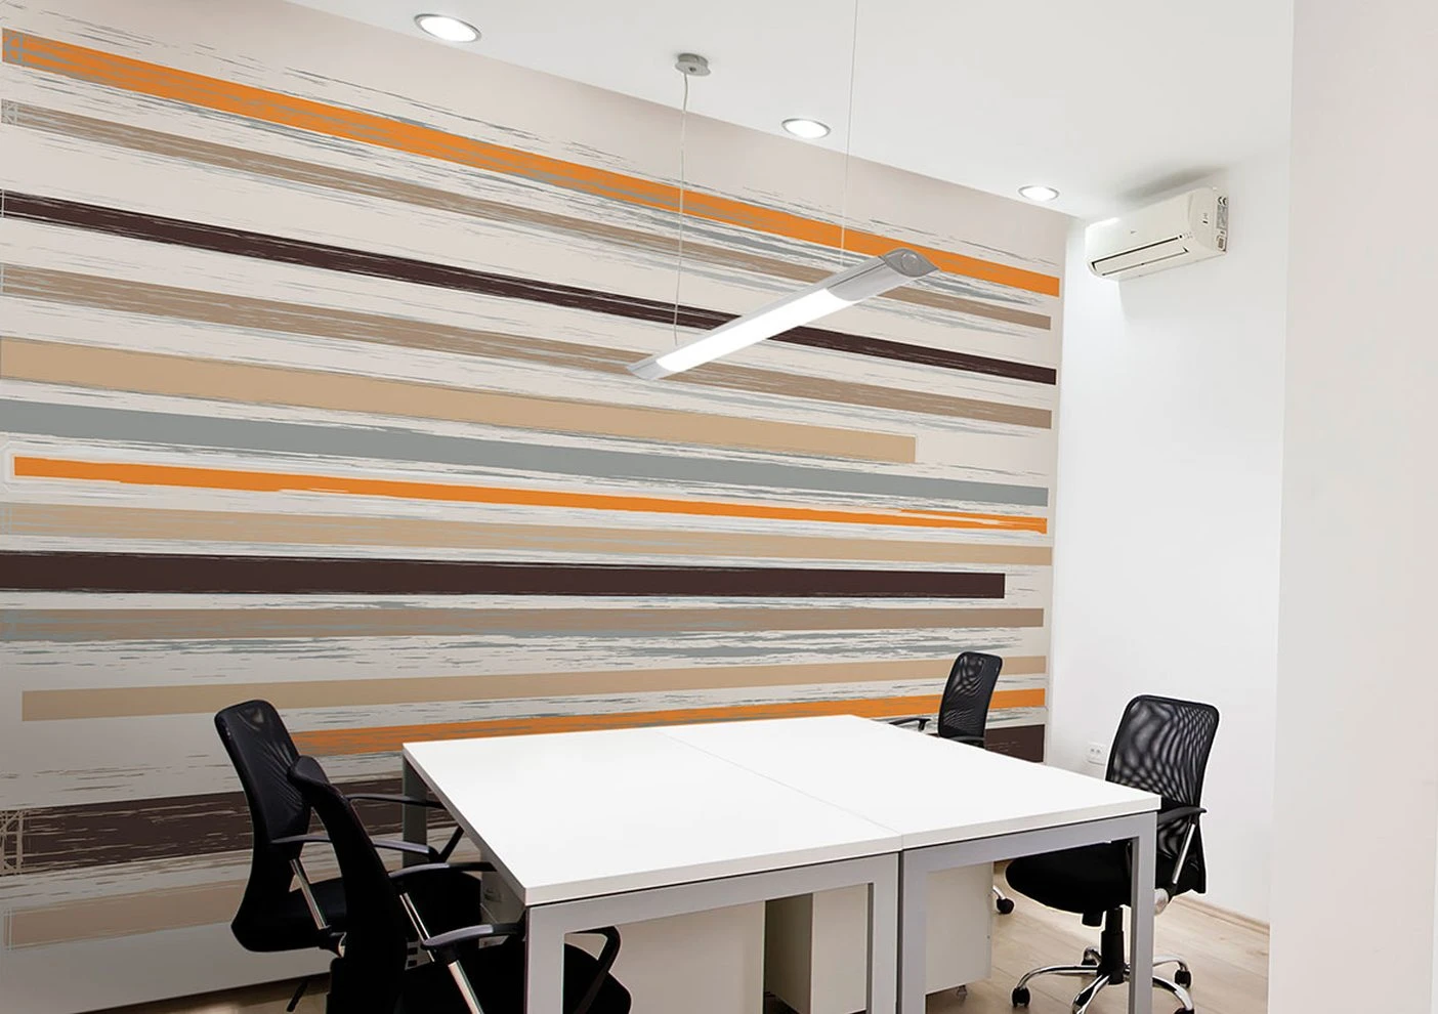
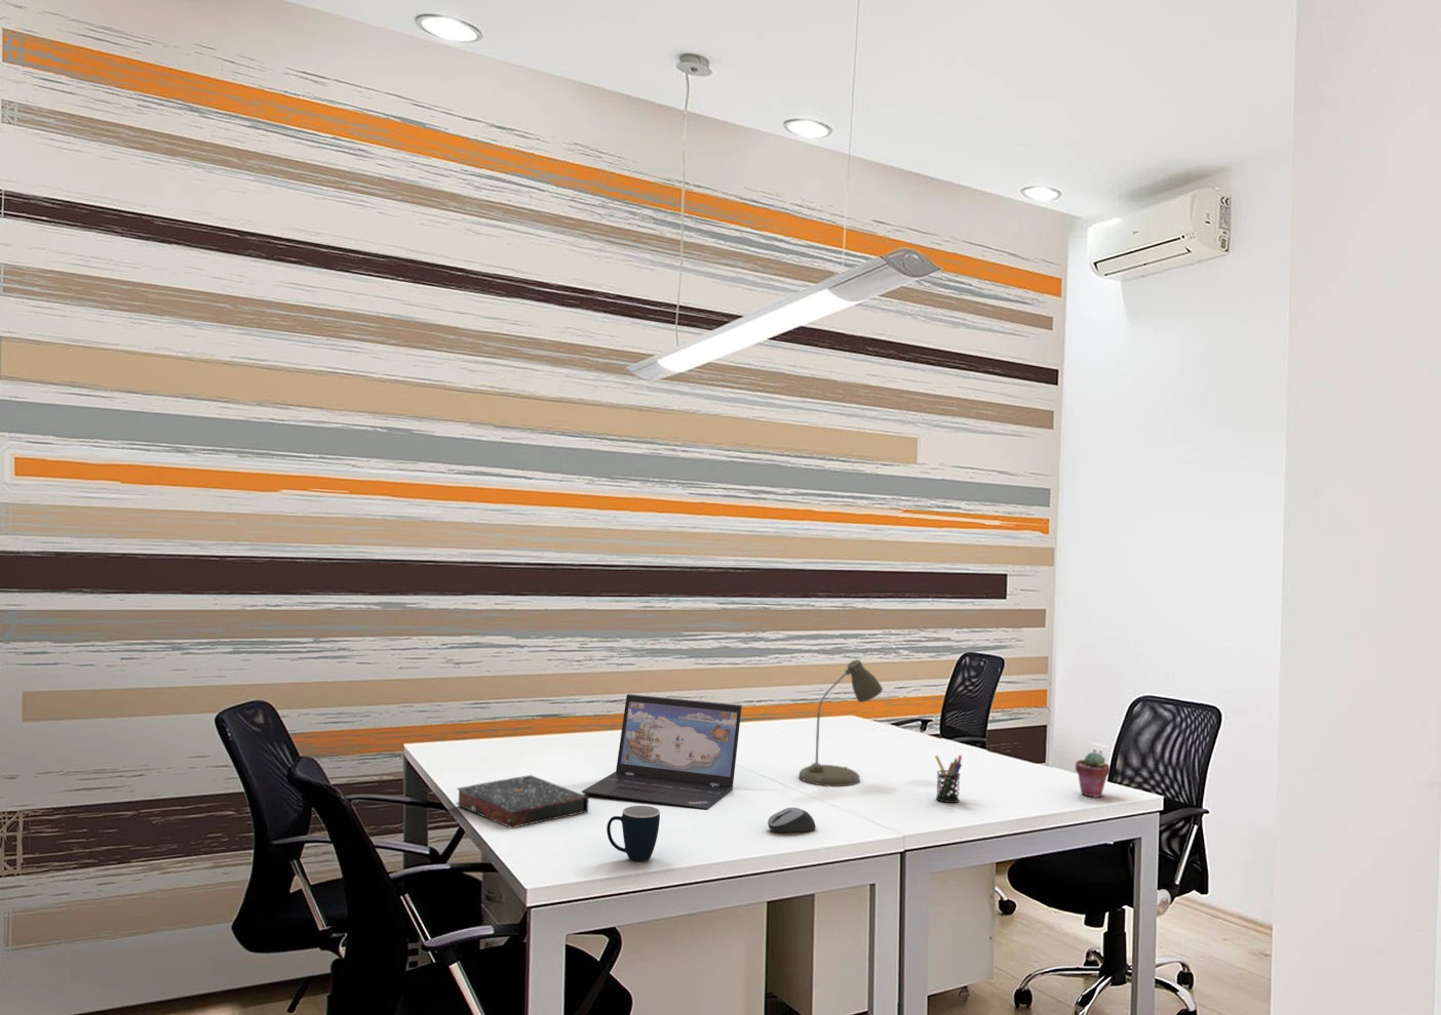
+ laptop [581,693,743,810]
+ computer mouse [767,807,817,834]
+ pen holder [934,755,963,804]
+ book [456,774,589,829]
+ mug [606,805,661,862]
+ desk lamp [798,658,884,788]
+ potted succulent [1075,750,1110,799]
